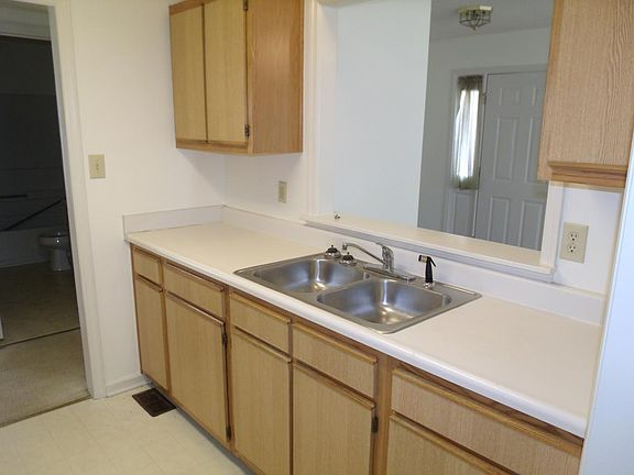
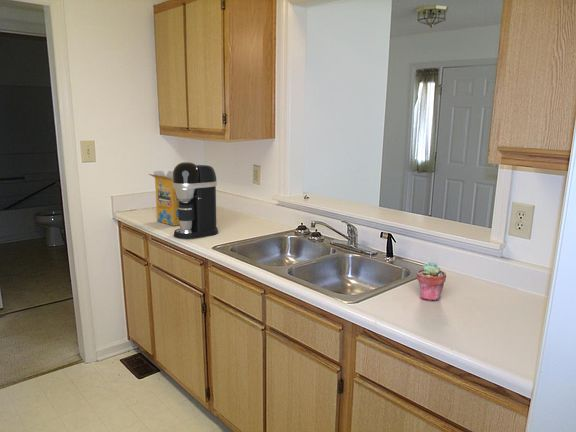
+ potted succulent [416,261,447,302]
+ coffee maker [173,161,219,240]
+ cereal box [148,170,184,227]
